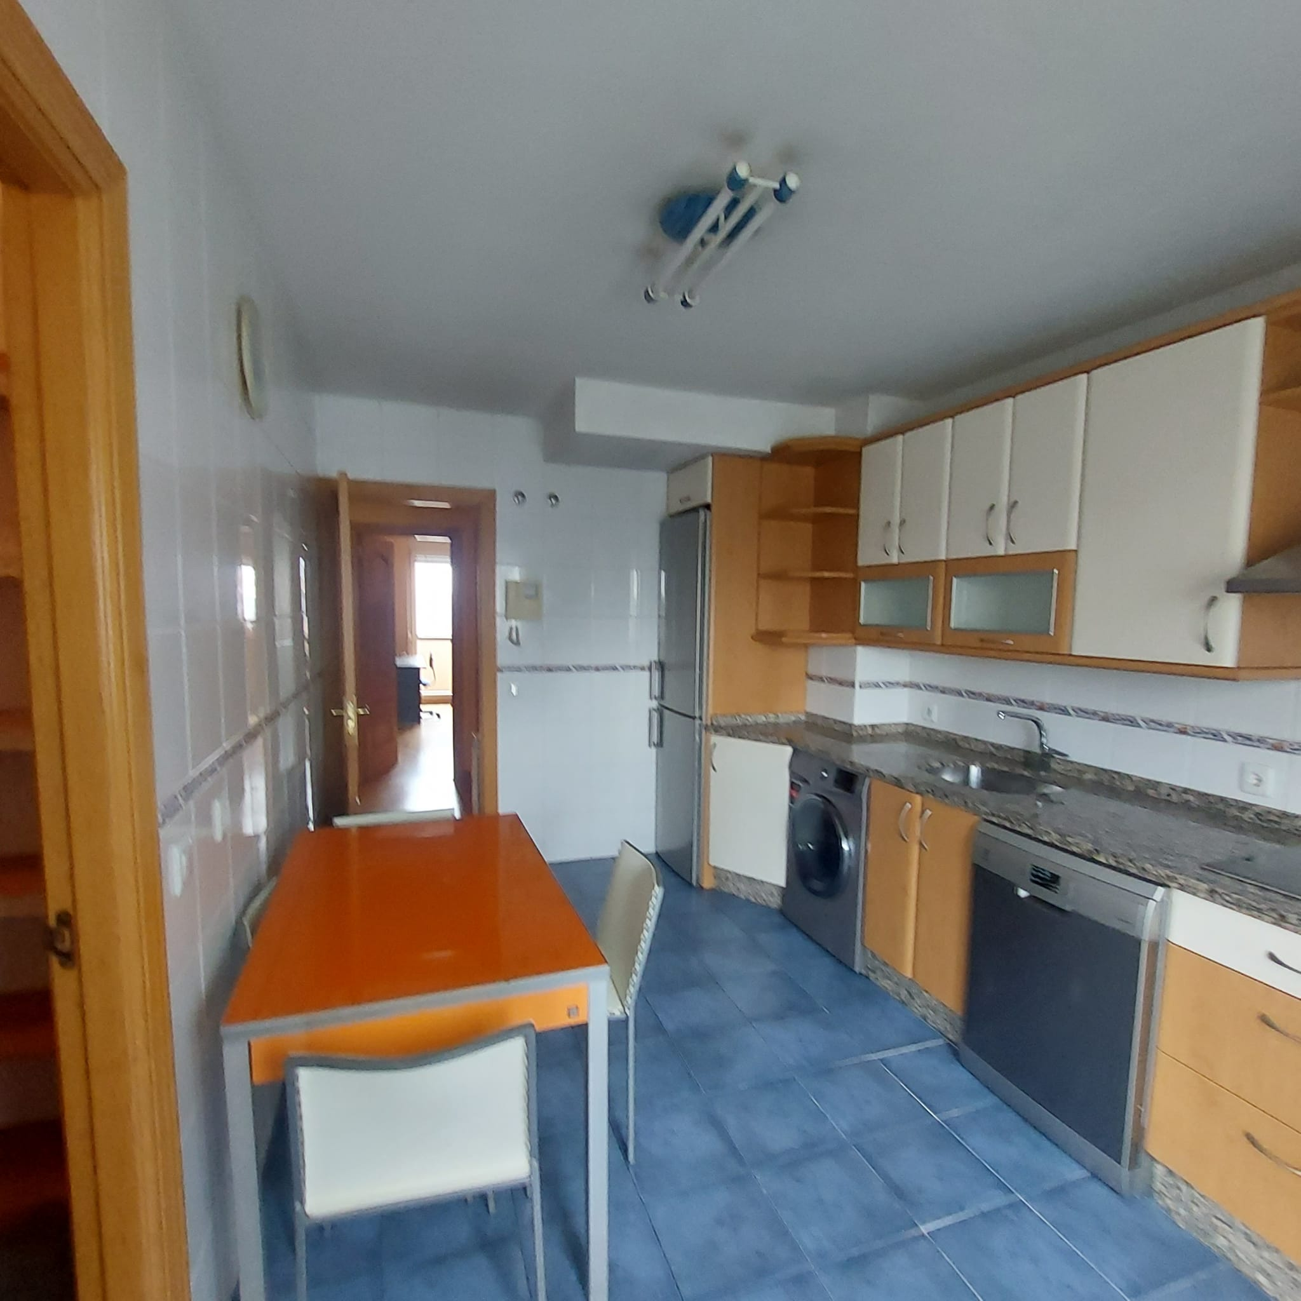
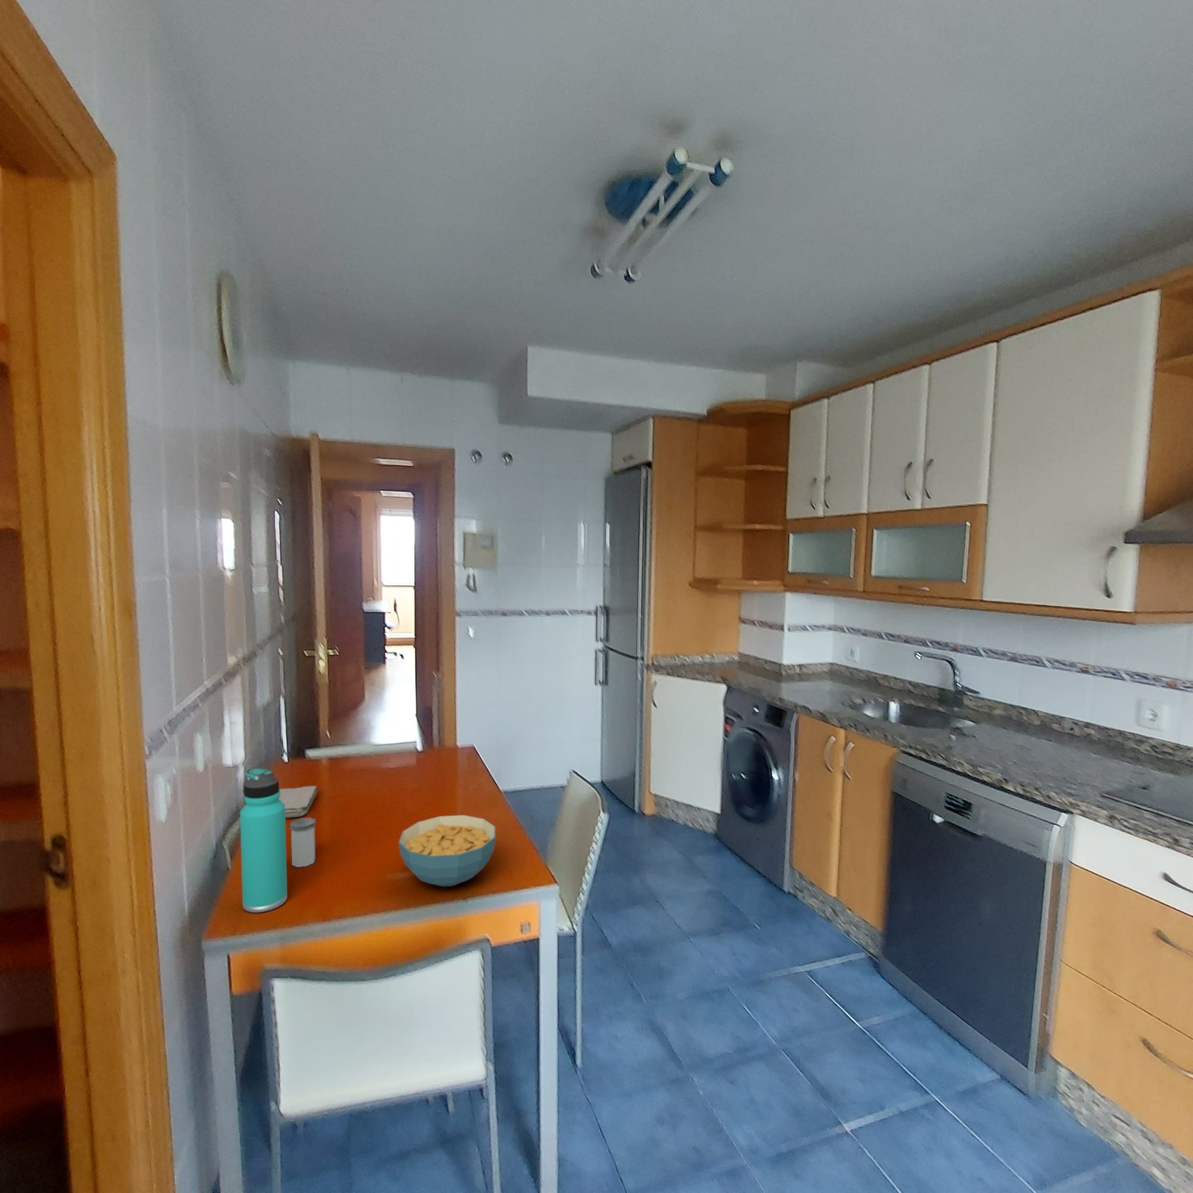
+ cereal bowl [398,814,496,887]
+ salt shaker [290,817,317,867]
+ washcloth [279,786,318,818]
+ thermos bottle [239,768,287,913]
